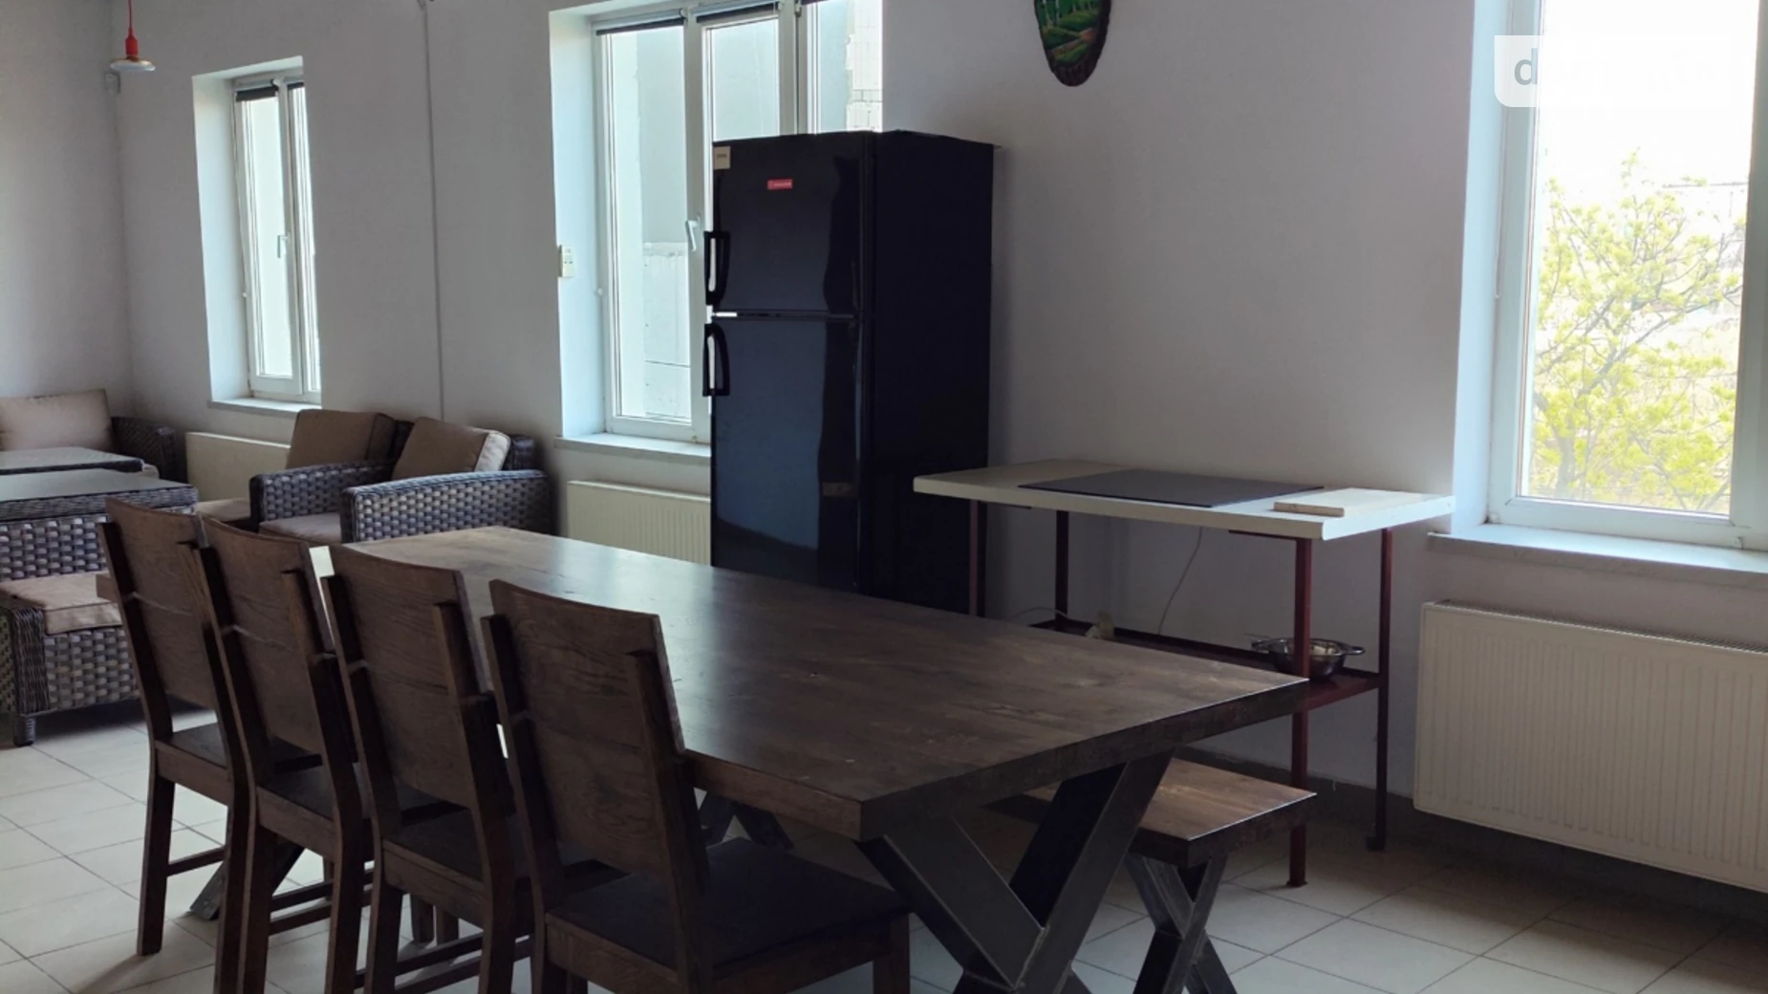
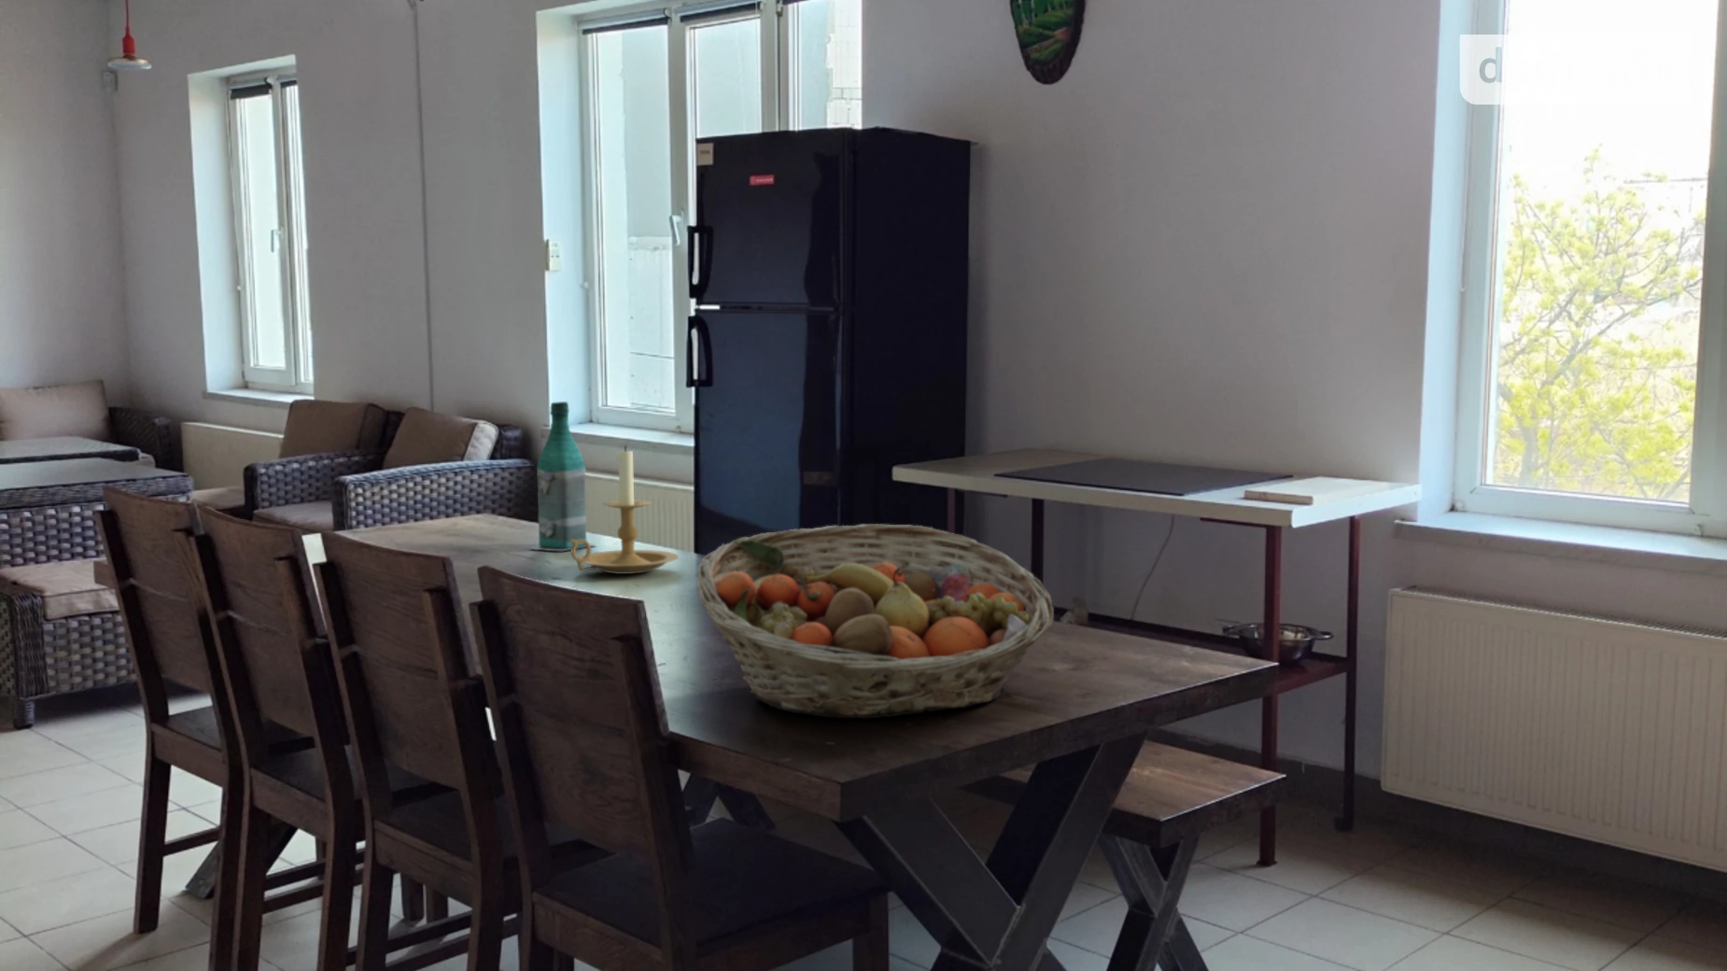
+ candle holder [569,445,680,575]
+ bottle [528,401,595,551]
+ fruit basket [696,523,1054,718]
